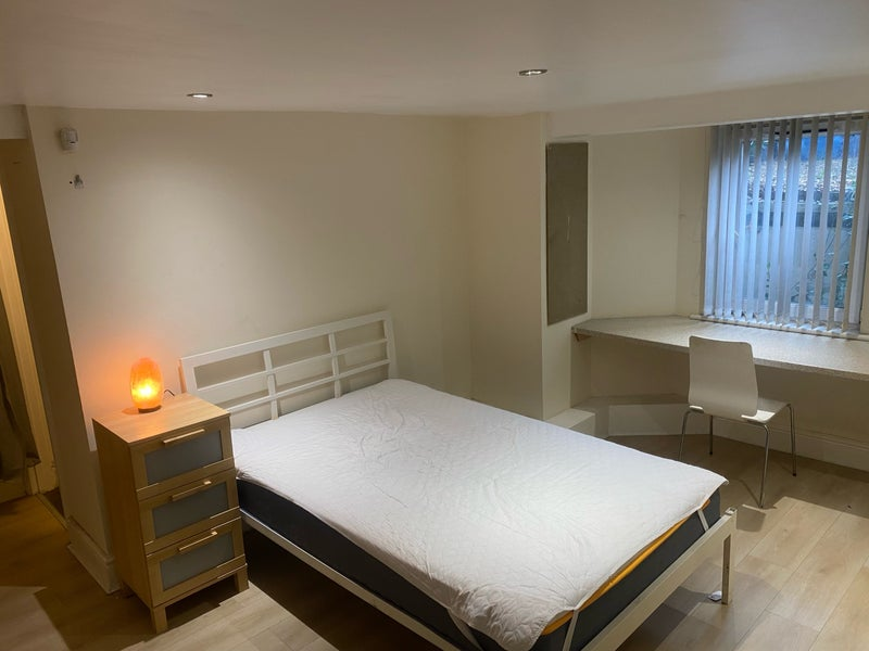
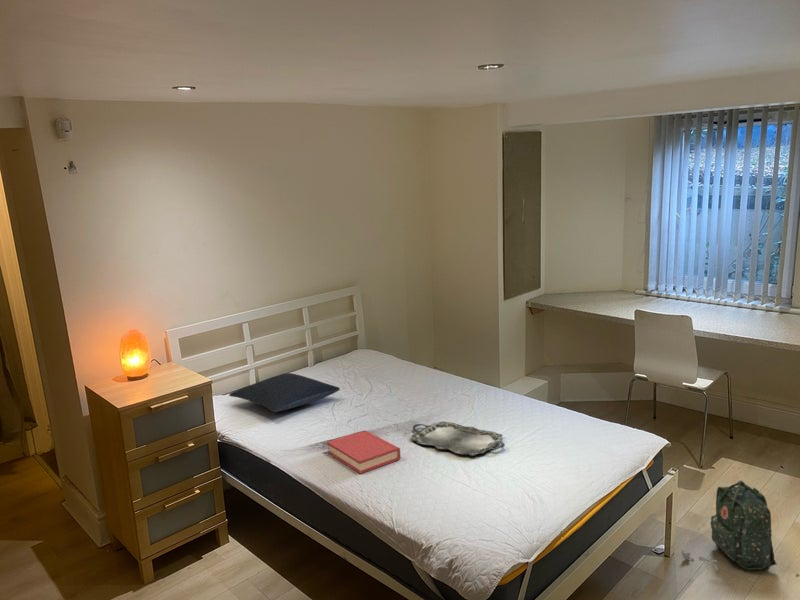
+ serving tray [409,421,506,457]
+ hardback book [326,430,402,475]
+ pillow [228,372,341,413]
+ backpack [681,479,800,578]
